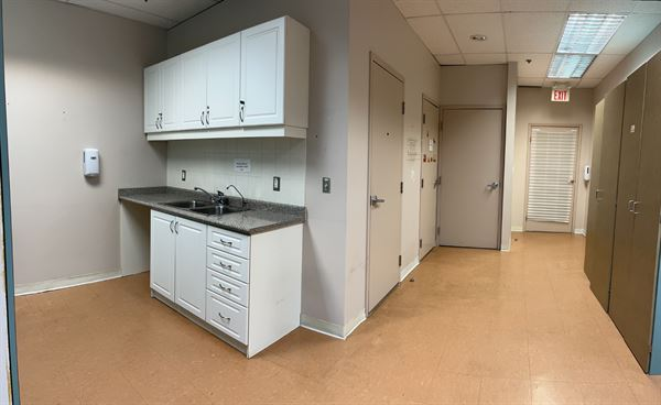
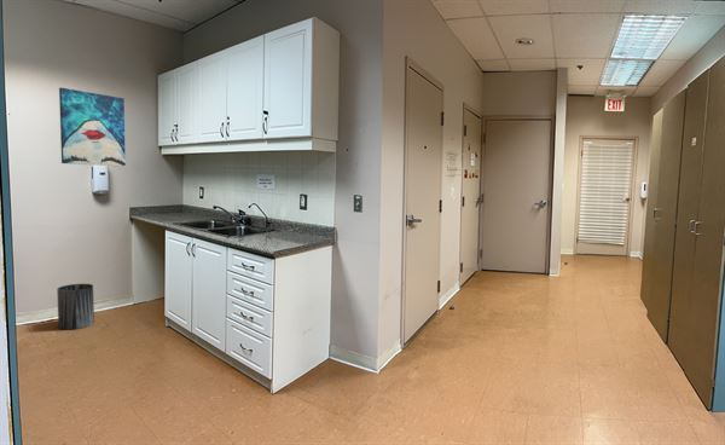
+ wall art [58,86,127,168]
+ trash can [56,283,95,330]
